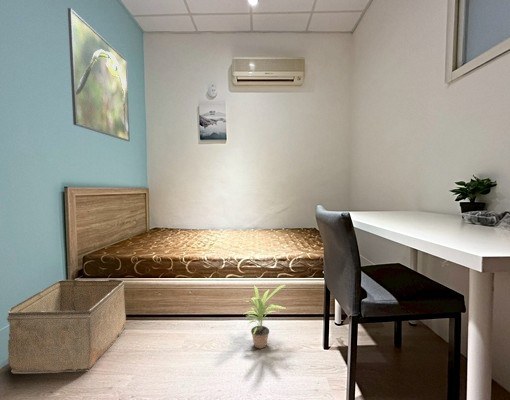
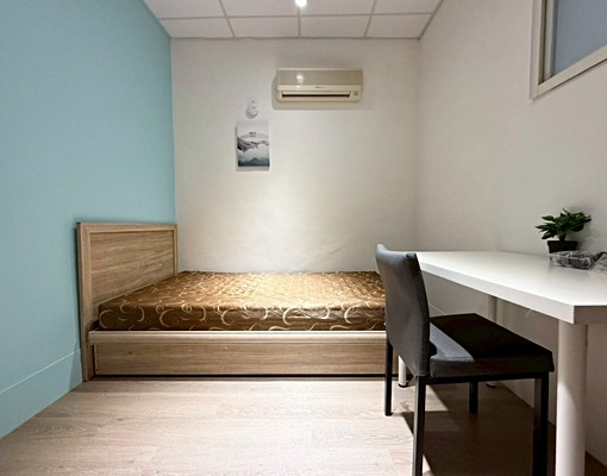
- potted plant [243,284,287,350]
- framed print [67,7,131,142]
- storage bin [6,279,127,373]
